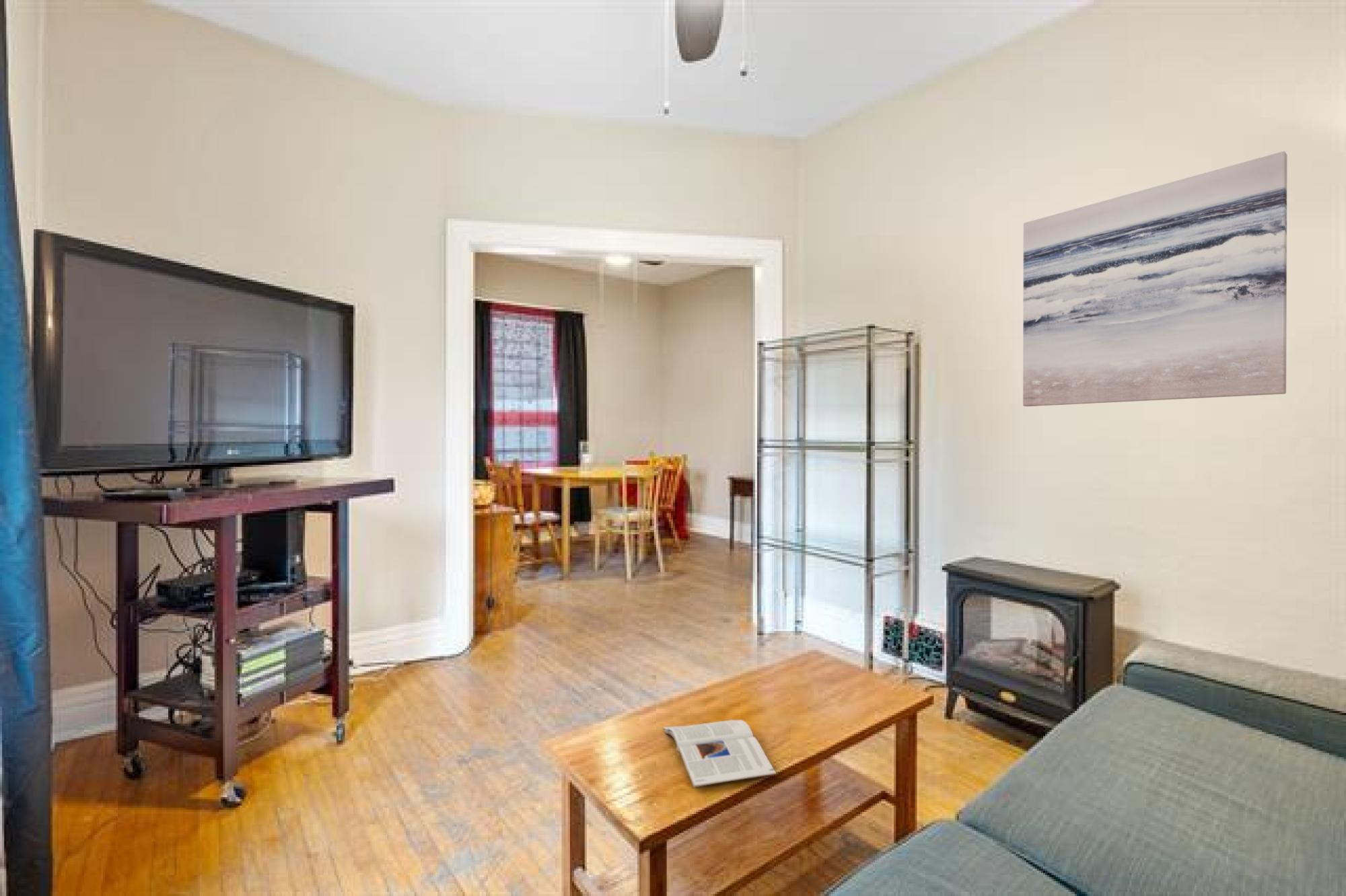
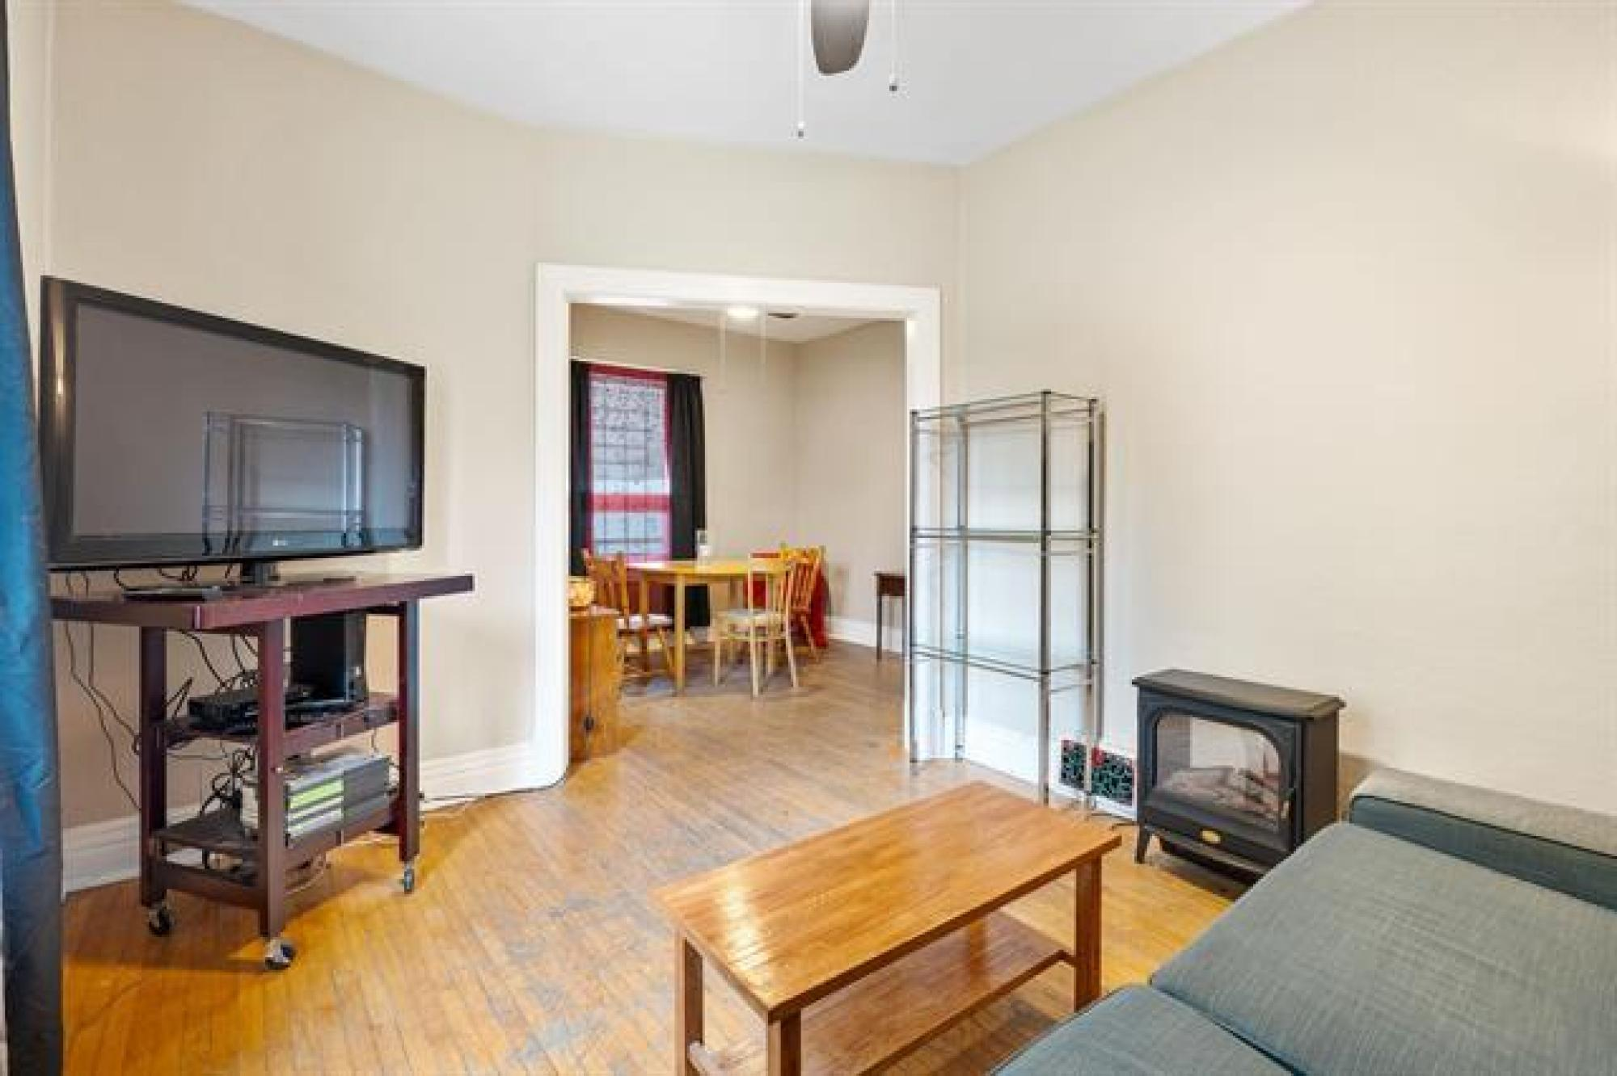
- magazine [662,719,777,788]
- wall art [1022,151,1287,407]
